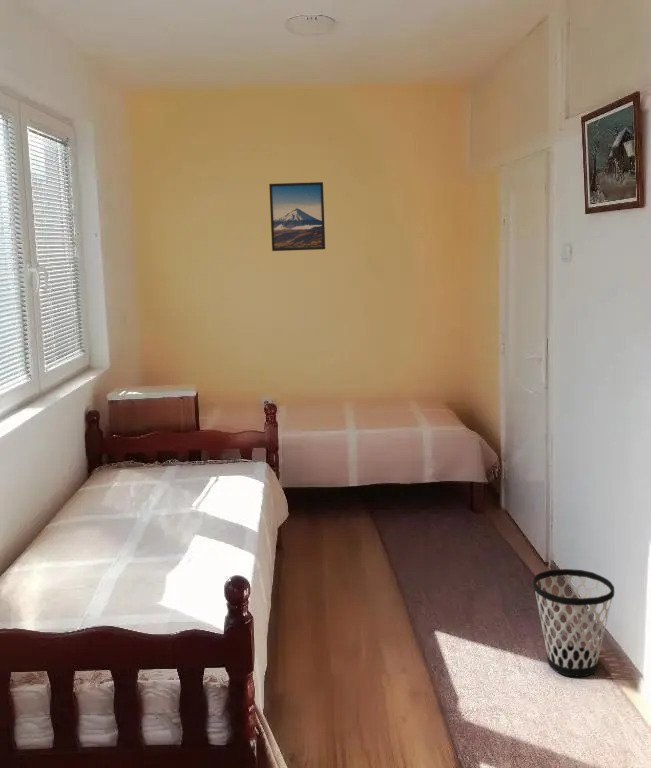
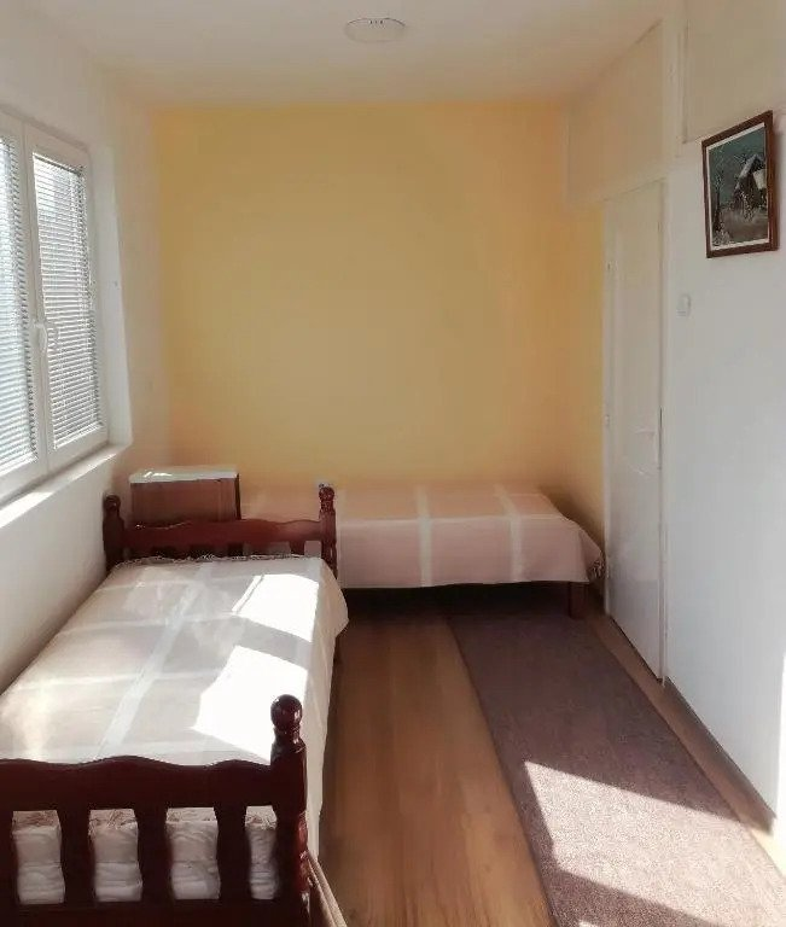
- wastebasket [532,568,615,677]
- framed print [268,181,326,252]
